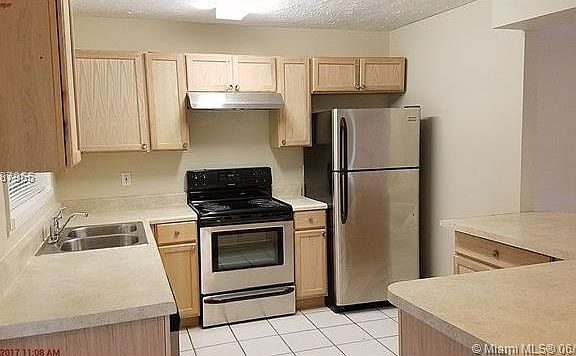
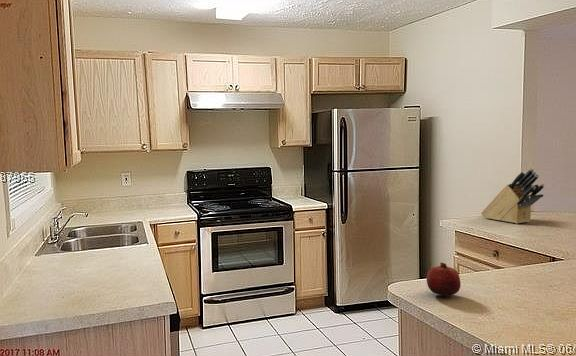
+ fruit [426,262,462,296]
+ knife block [480,168,545,225]
